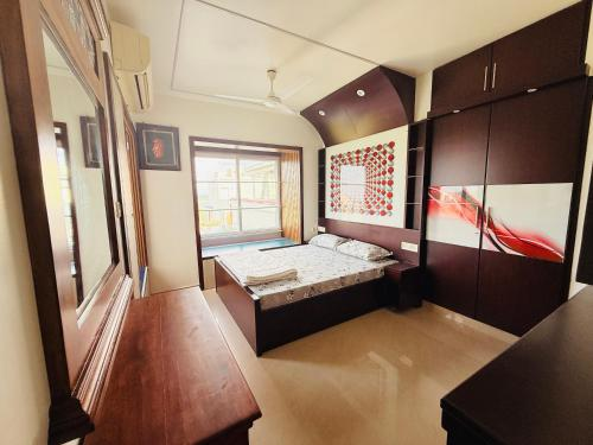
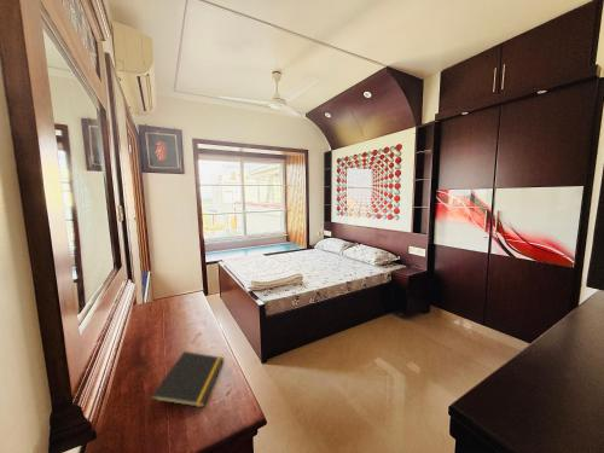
+ notepad [150,350,225,412]
